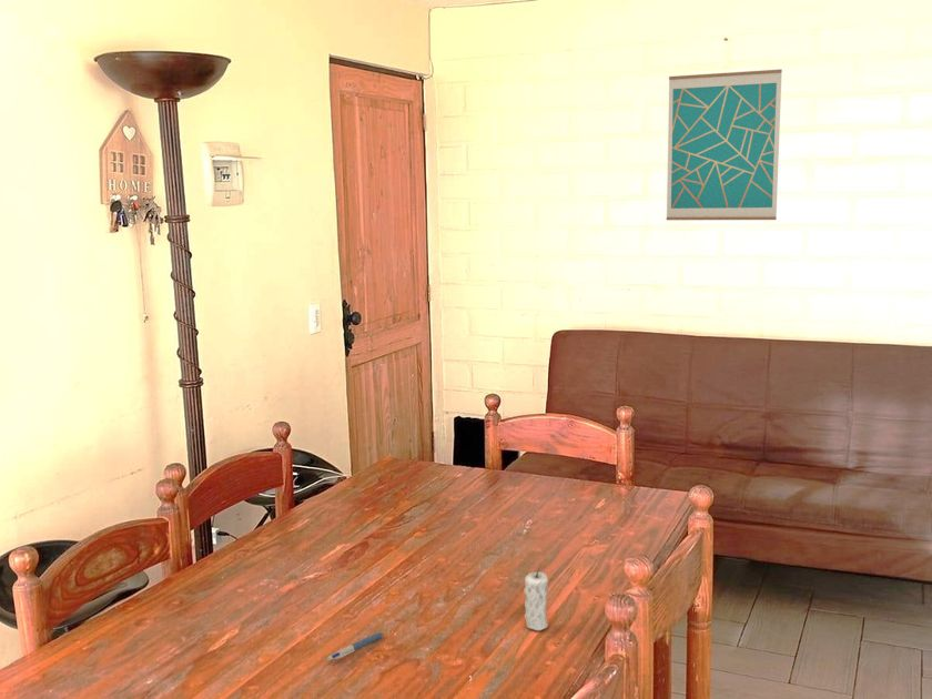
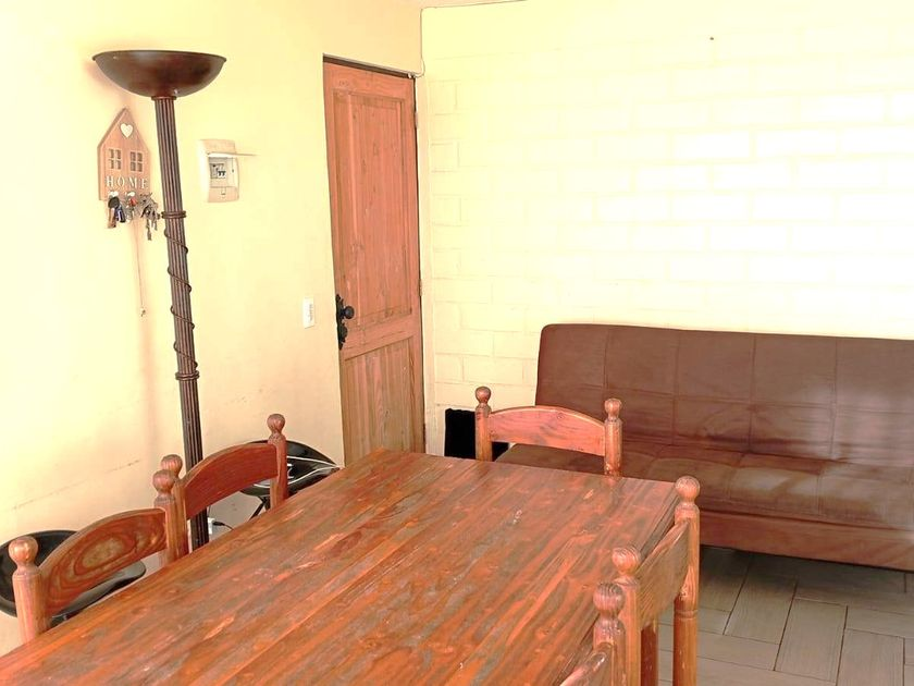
- candle [523,564,549,631]
- pen [326,631,384,661]
- wall art [666,69,783,221]
